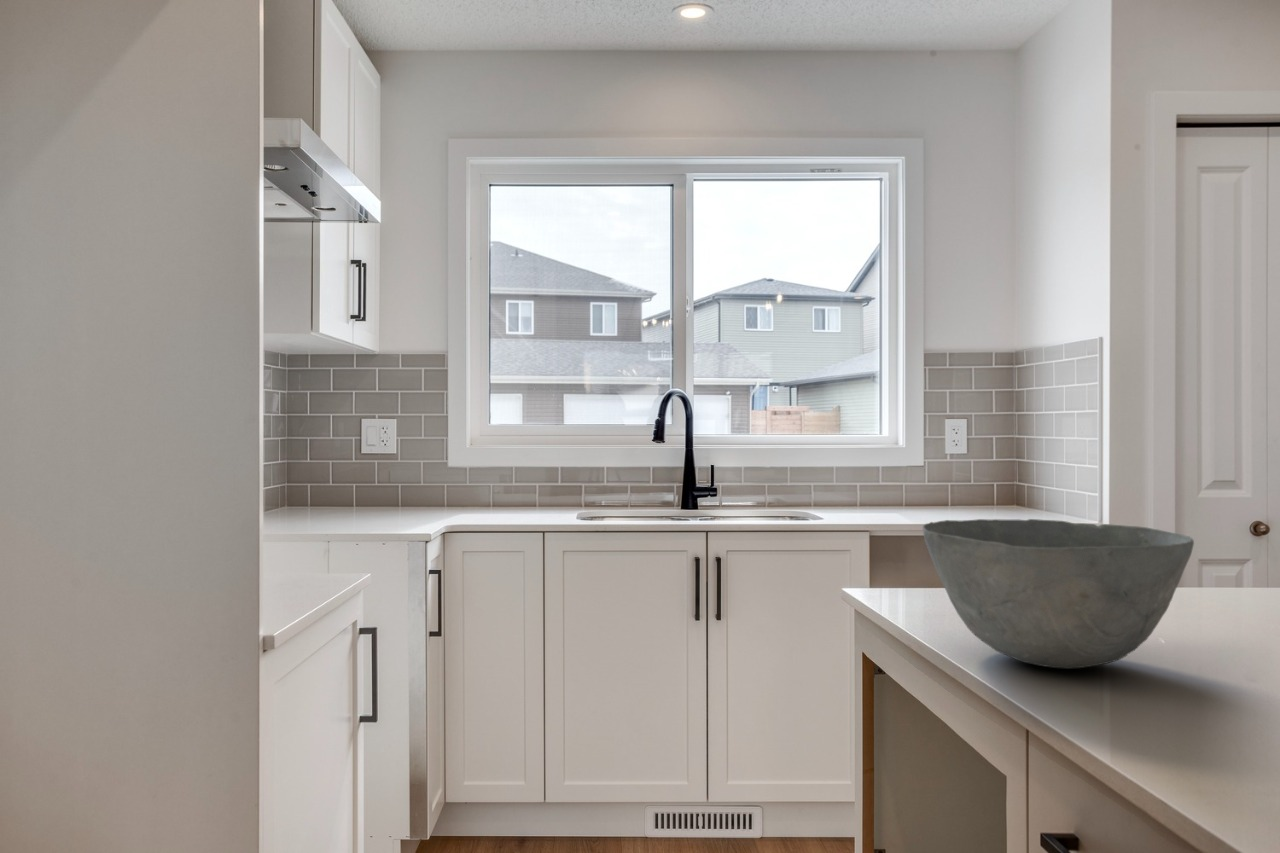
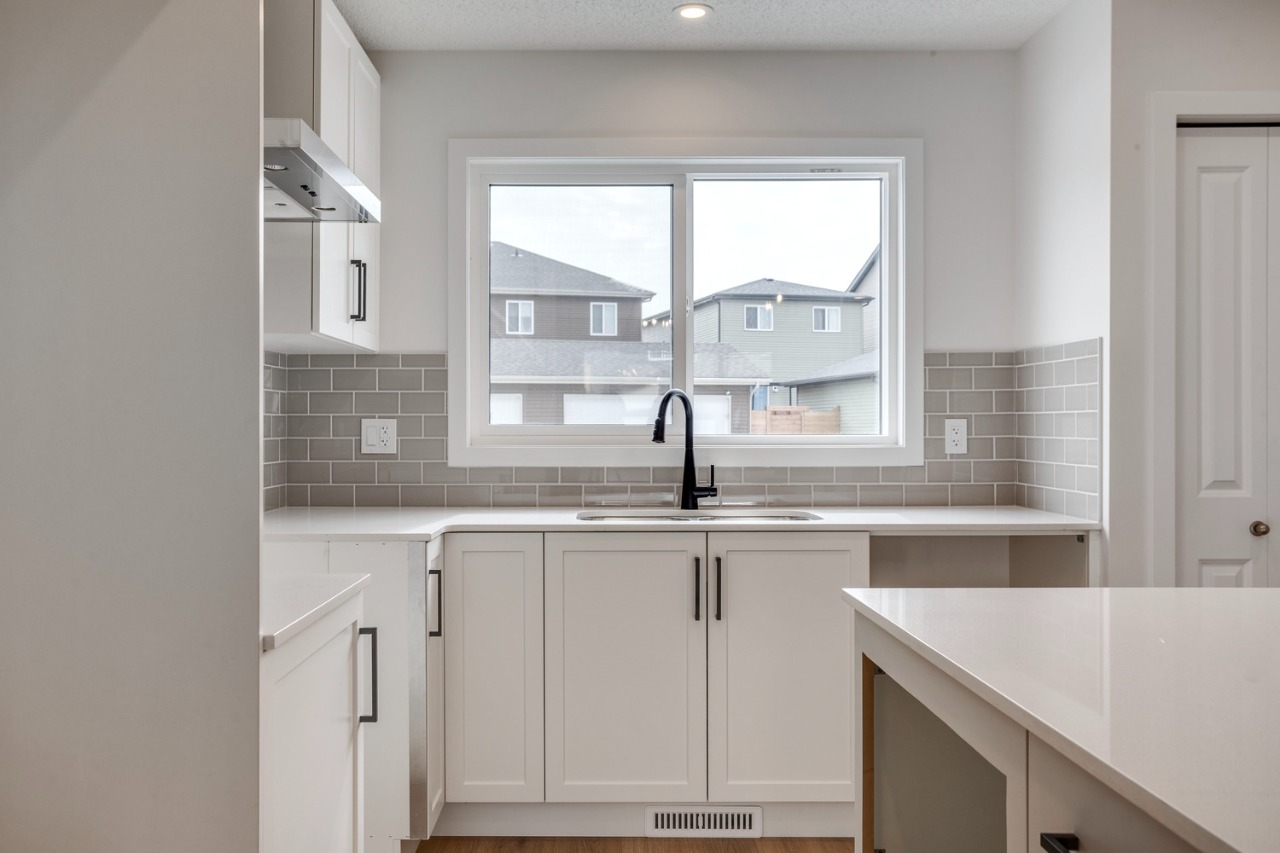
- bowl [922,518,1195,670]
